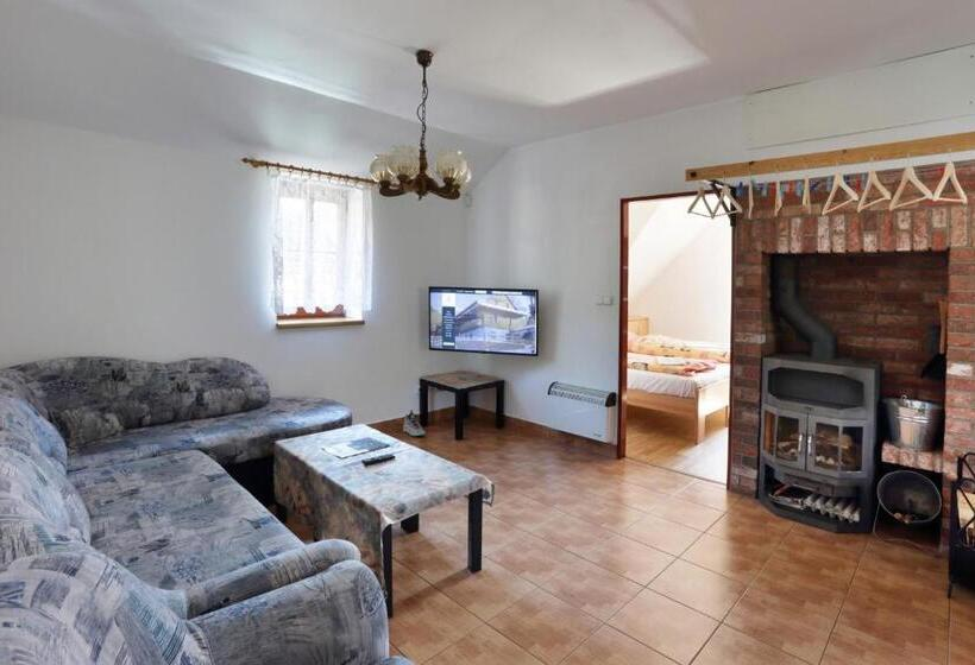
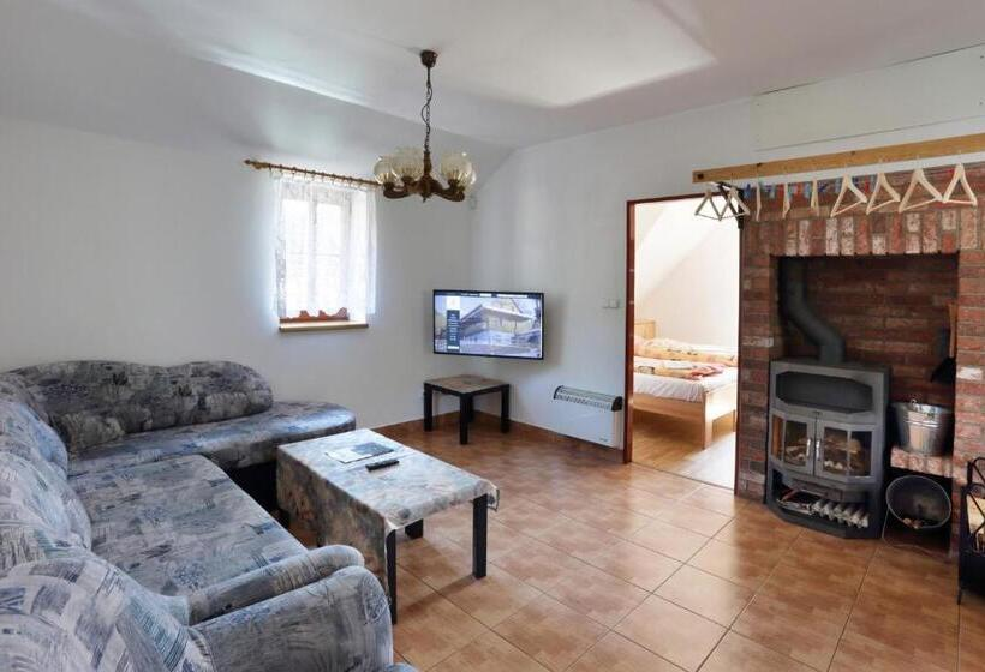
- sneaker [402,408,426,437]
